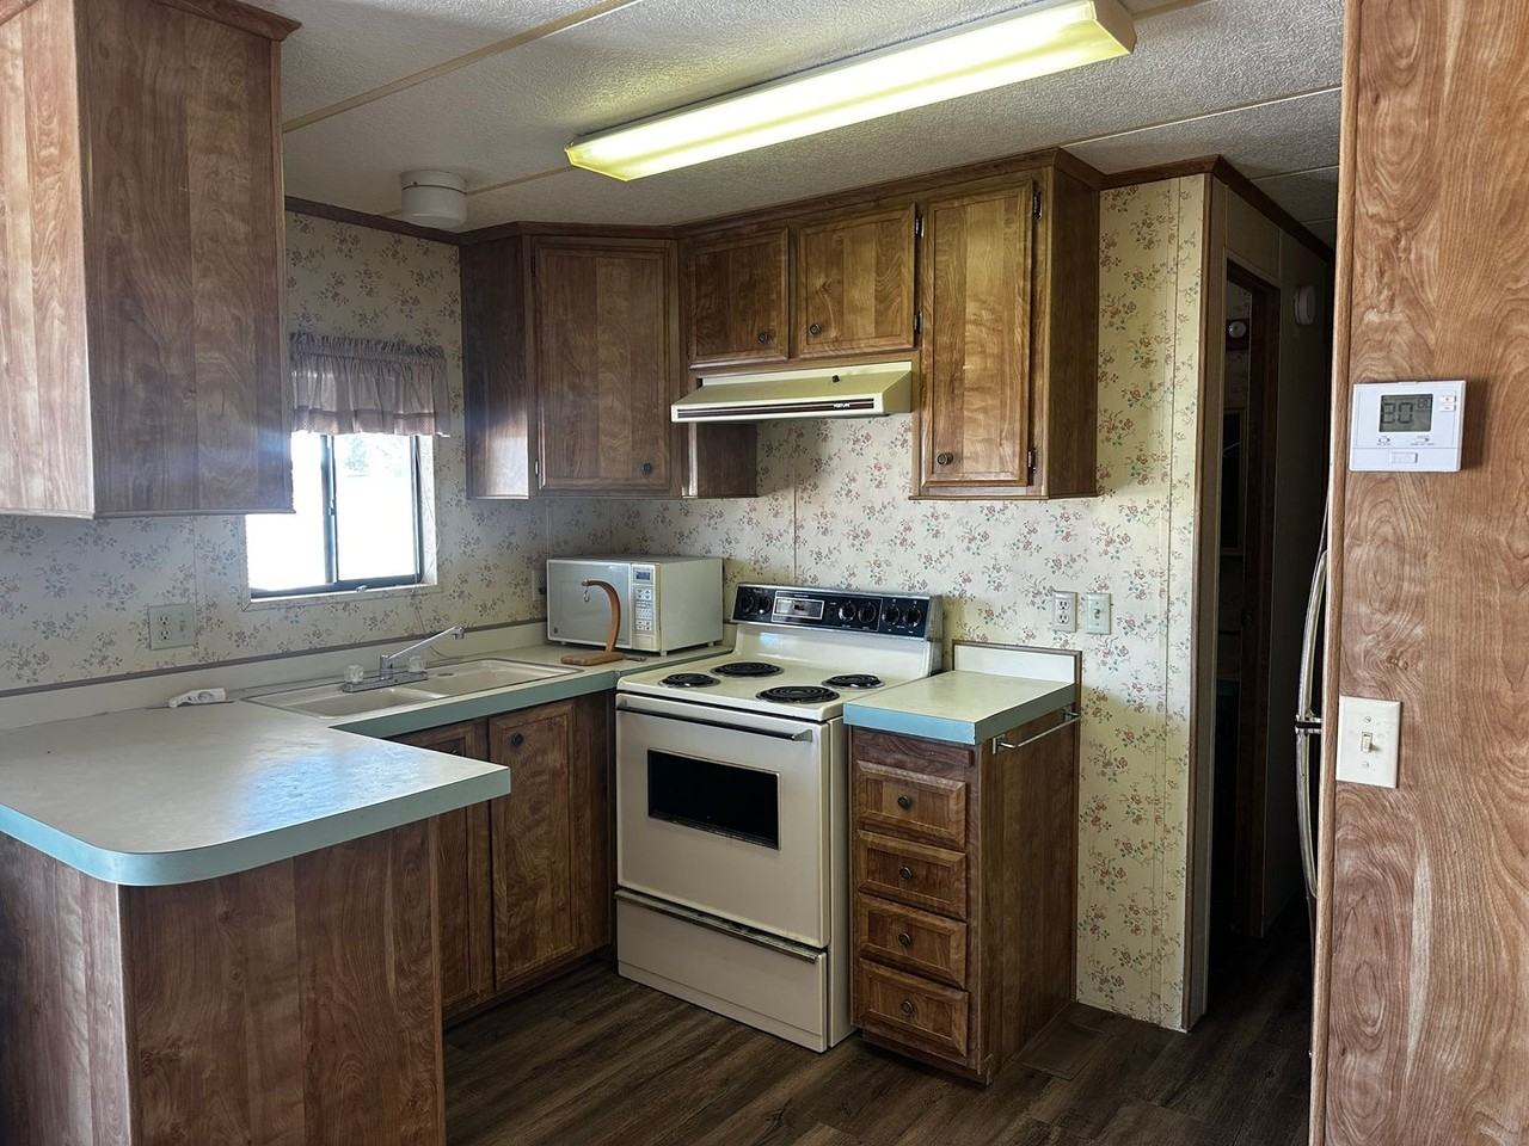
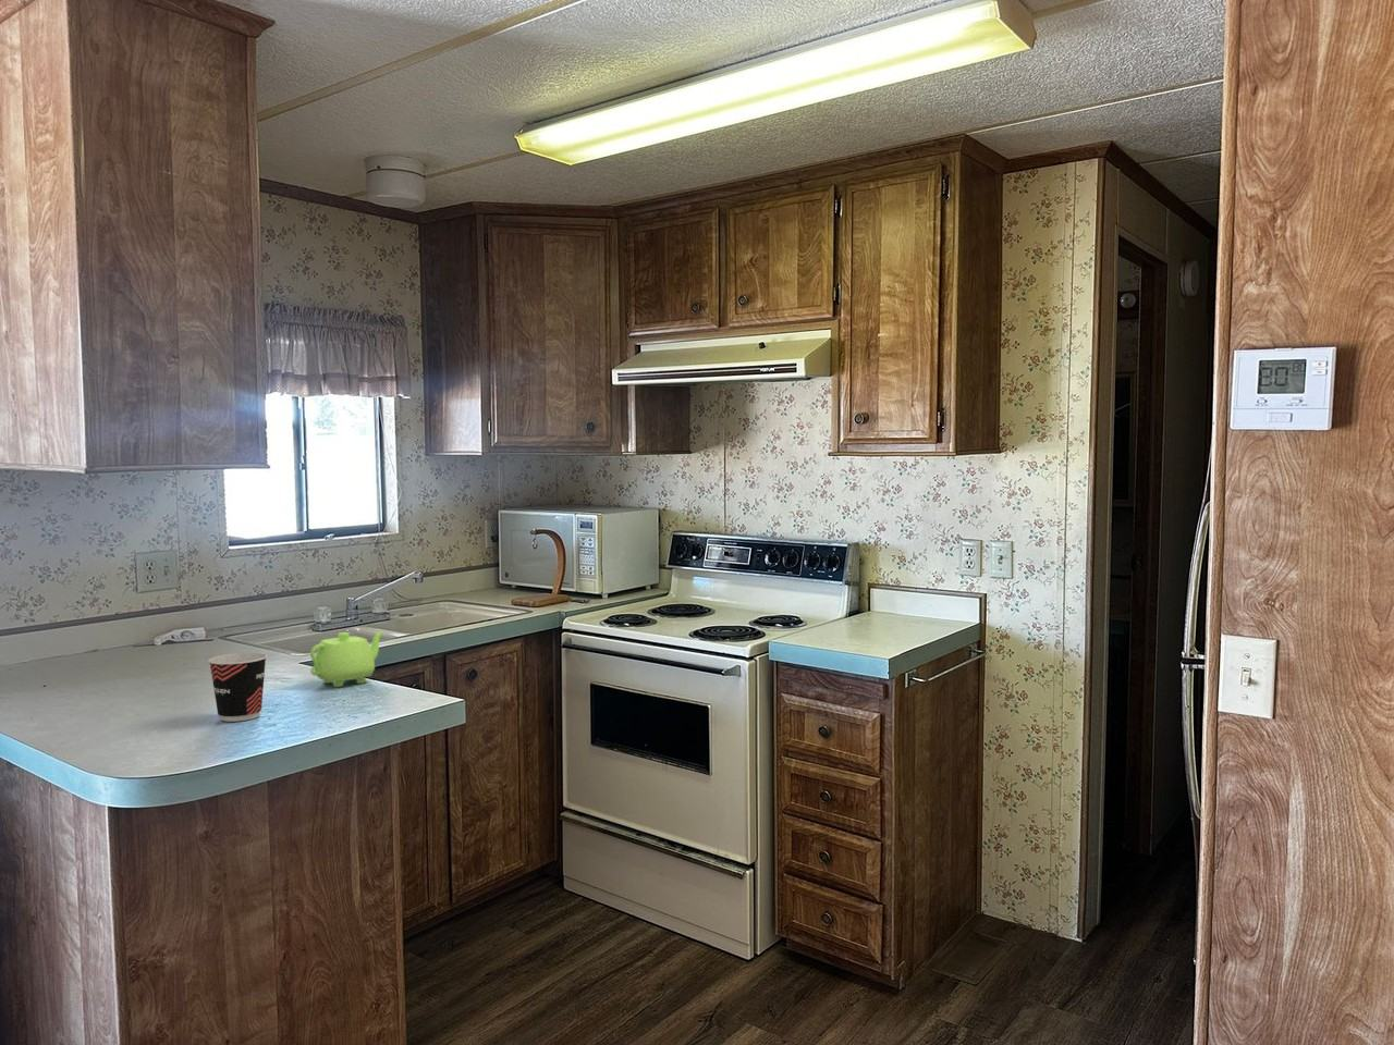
+ teapot [310,629,386,688]
+ cup [207,652,268,722]
